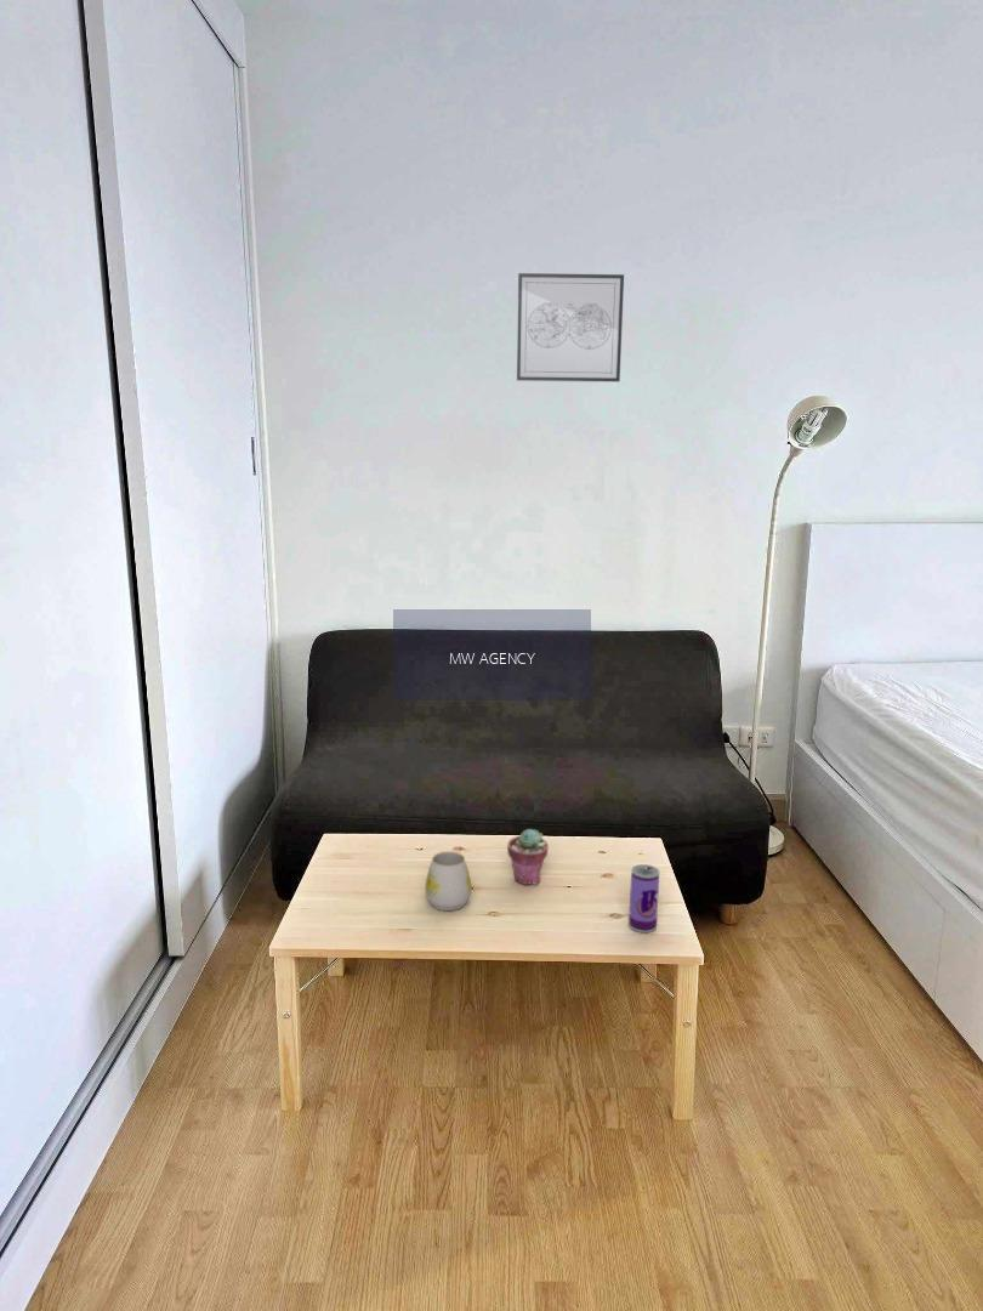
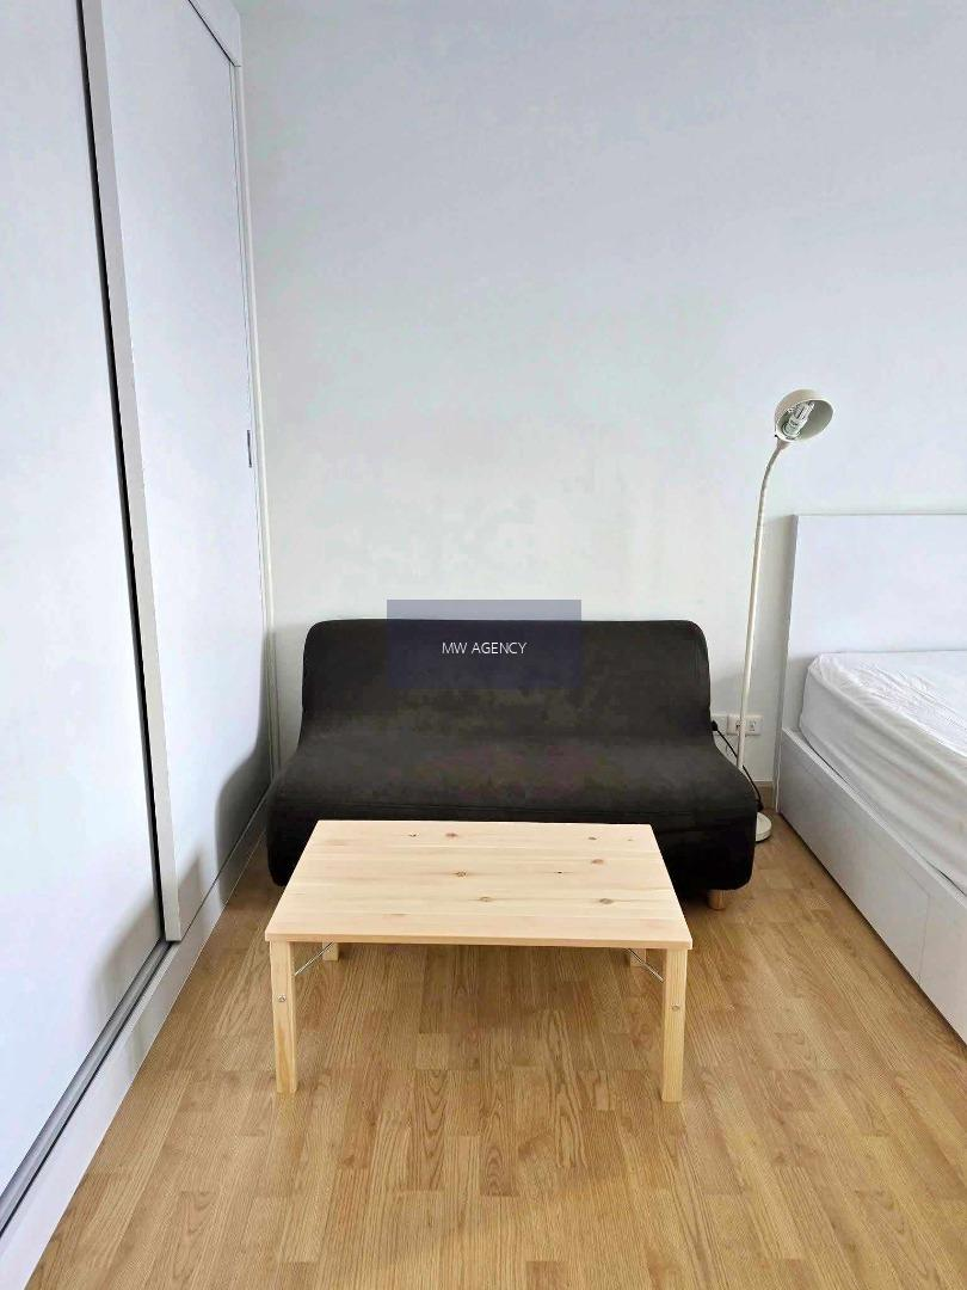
- potted succulent [506,828,550,886]
- mug [425,851,472,912]
- wall art [516,272,625,384]
- beverage can [627,863,660,933]
